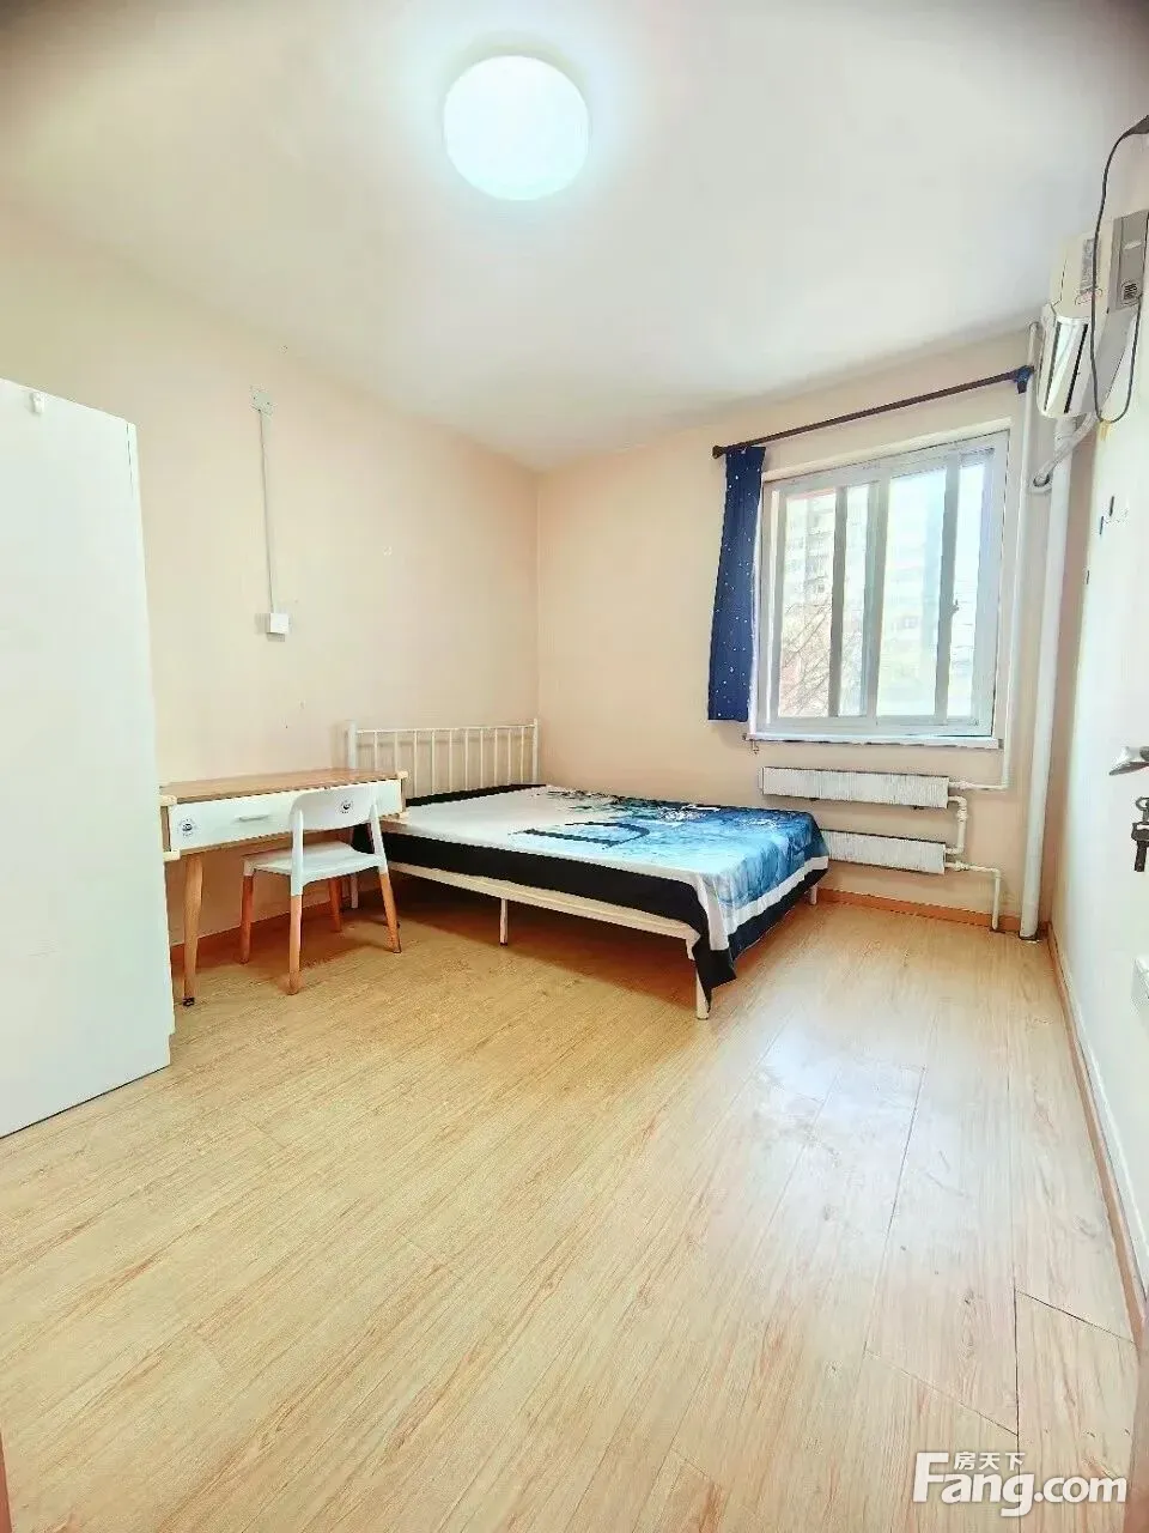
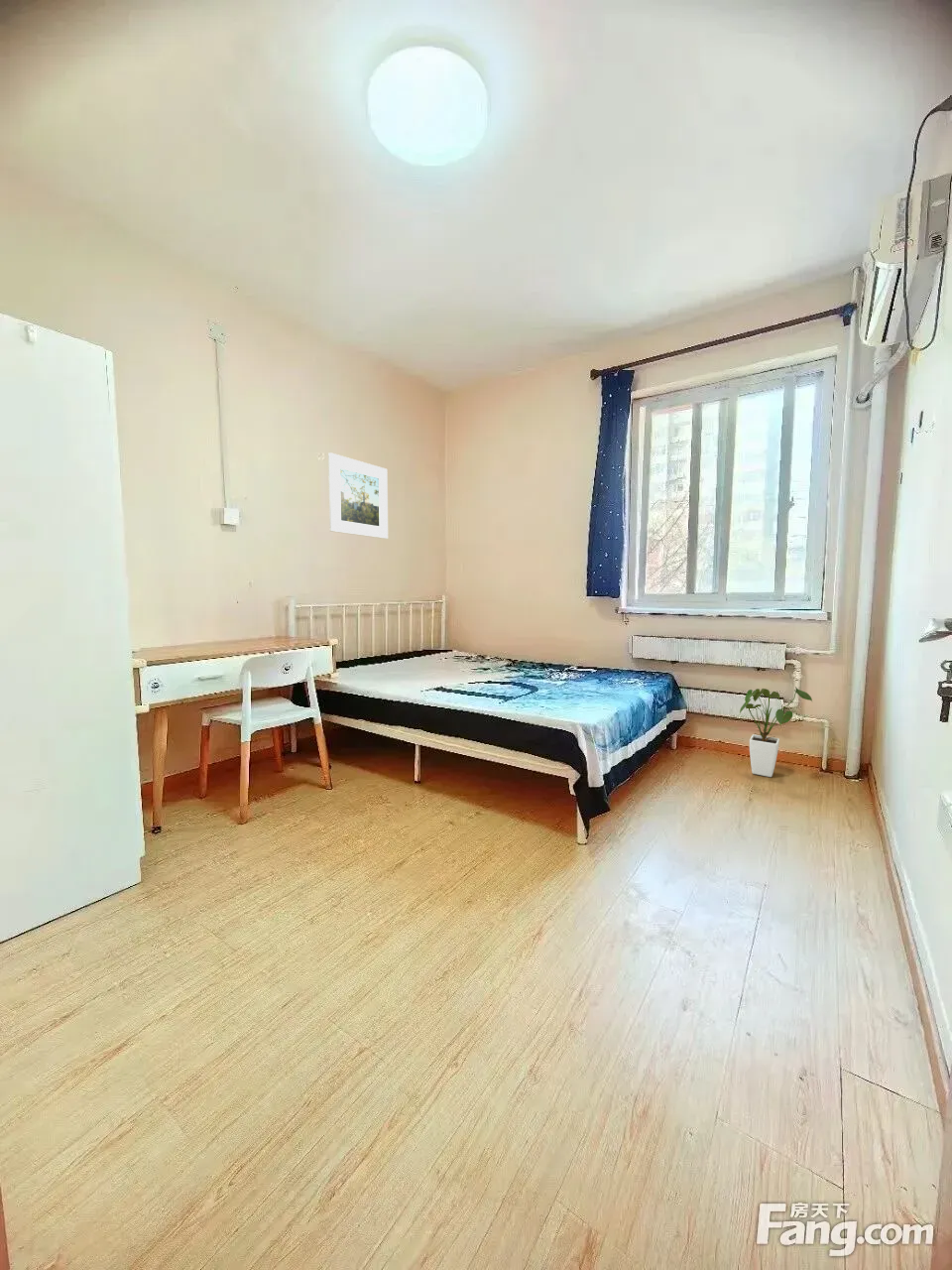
+ house plant [738,686,813,778]
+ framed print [327,451,389,540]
